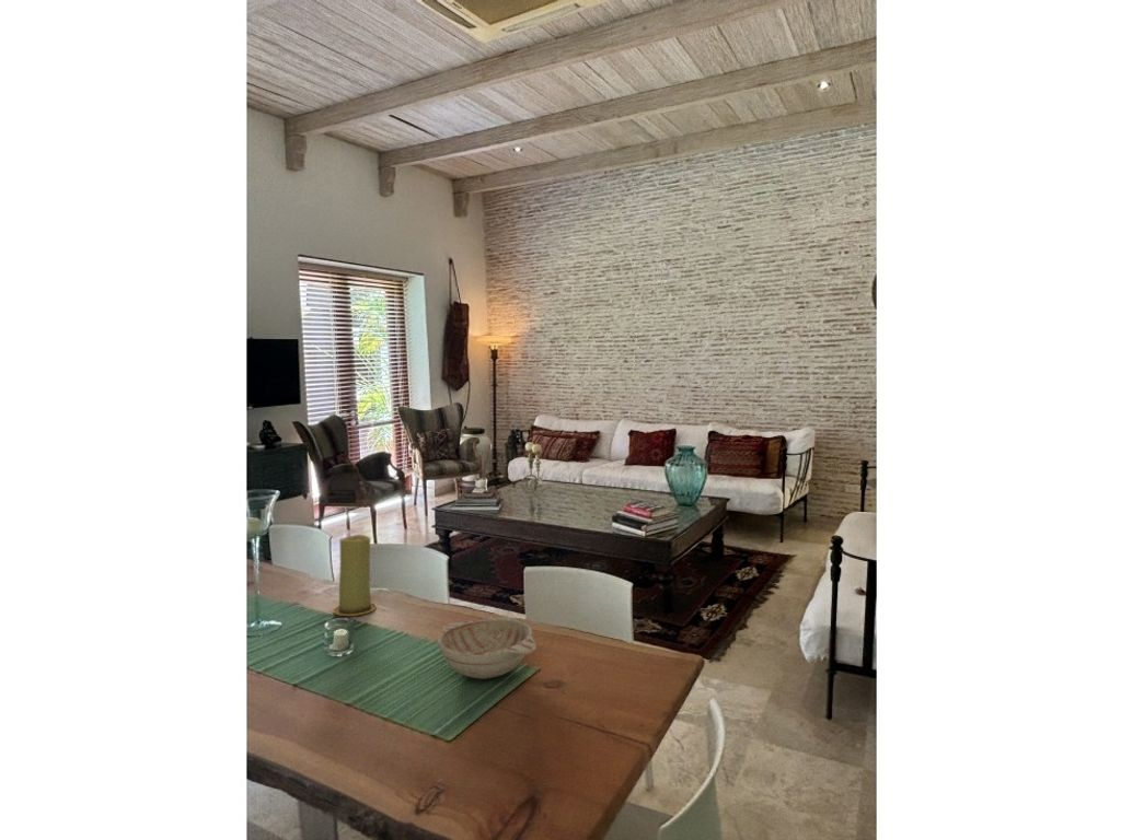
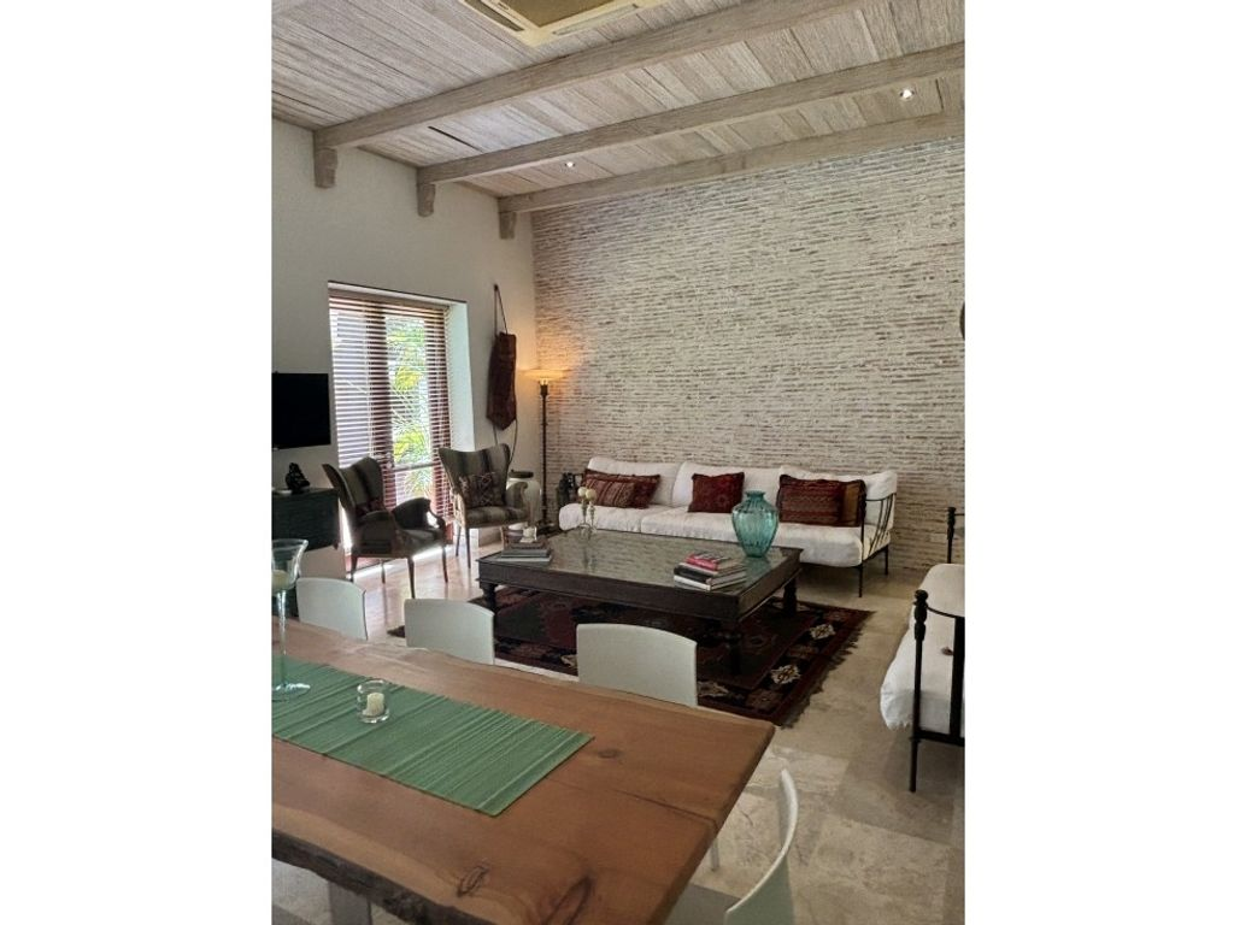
- candle [333,534,378,617]
- decorative bowl [437,618,538,680]
